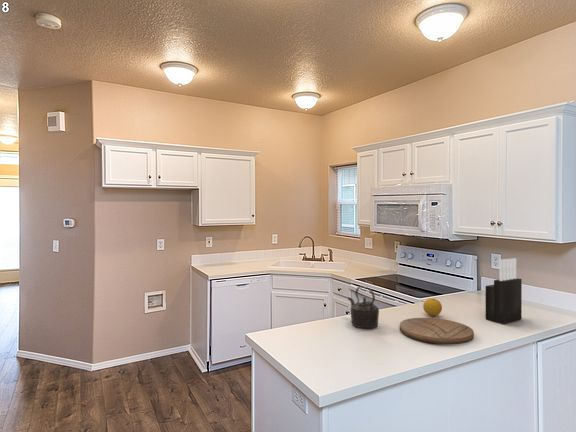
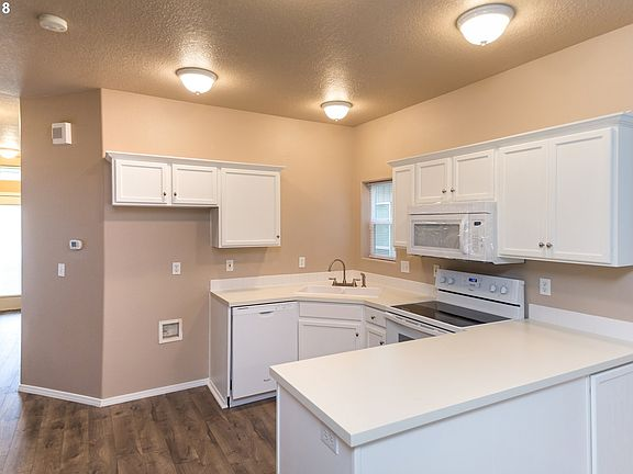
- knife block [485,257,523,325]
- kettle [347,285,380,329]
- fruit [422,297,443,317]
- cutting board [399,317,475,345]
